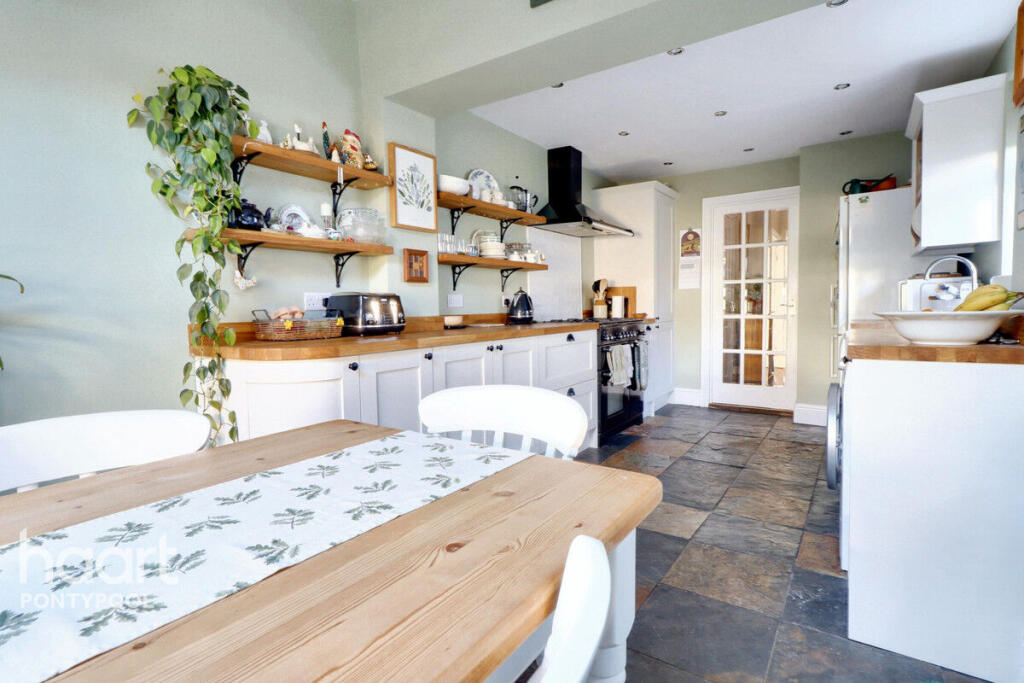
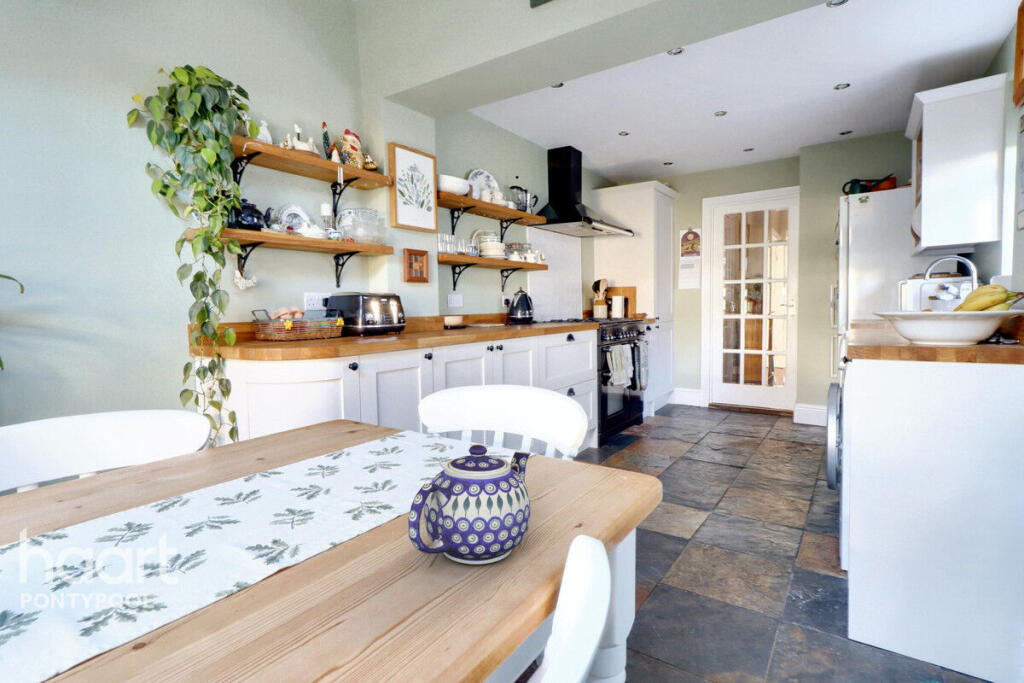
+ teapot [408,444,532,565]
